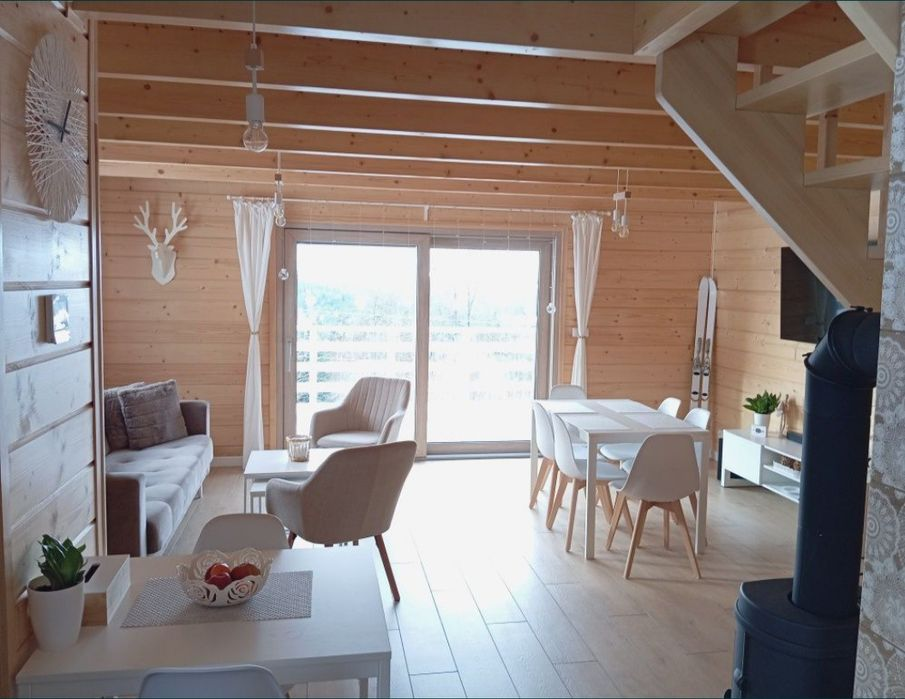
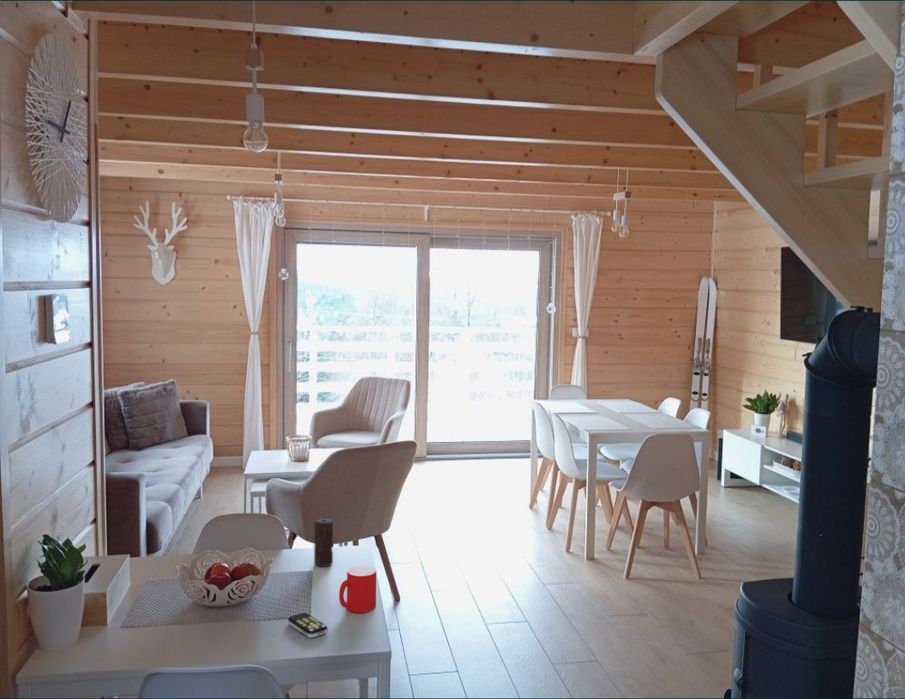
+ remote control [287,612,329,639]
+ candle [313,518,334,568]
+ cup [338,565,377,614]
